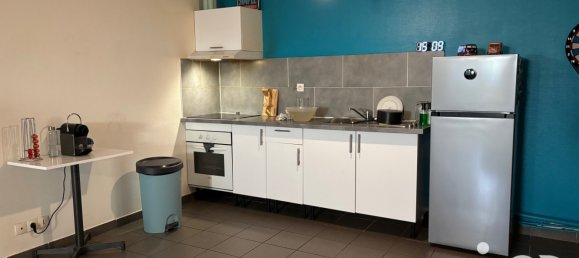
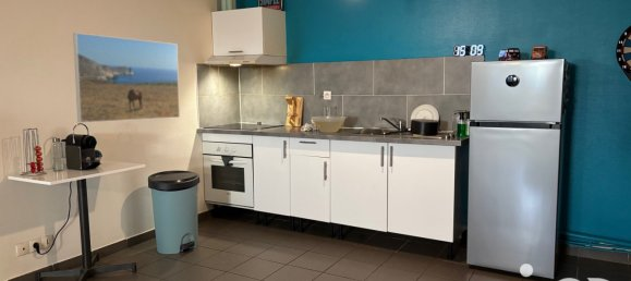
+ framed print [72,32,181,124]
